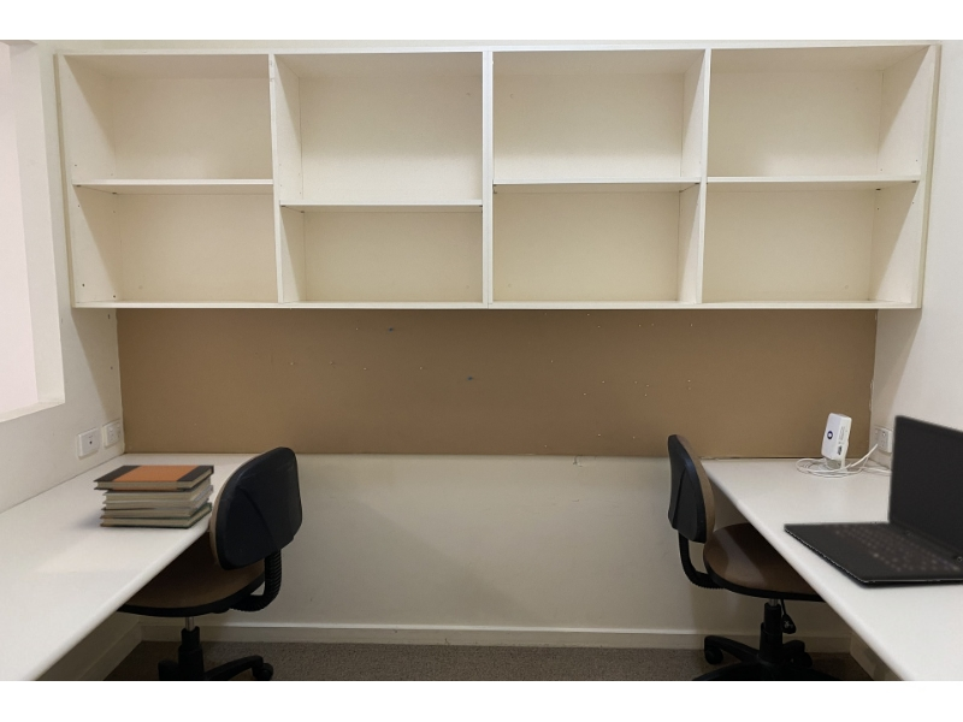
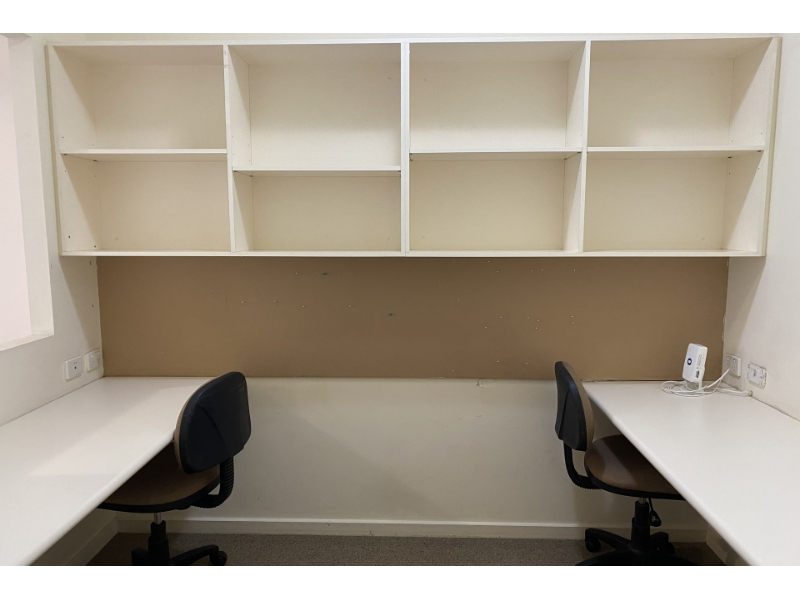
- laptop [782,414,963,585]
- book stack [93,464,215,528]
